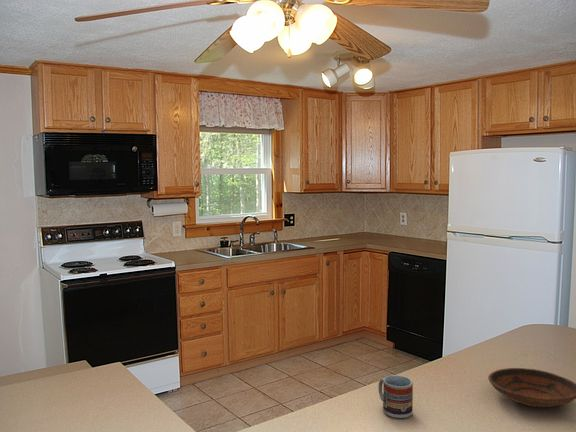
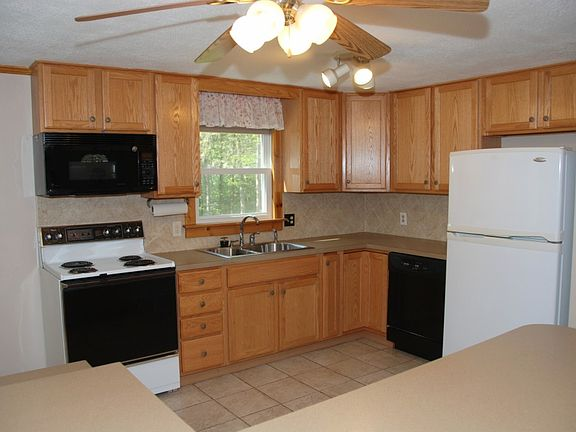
- bowl [487,367,576,408]
- cup [377,374,414,419]
